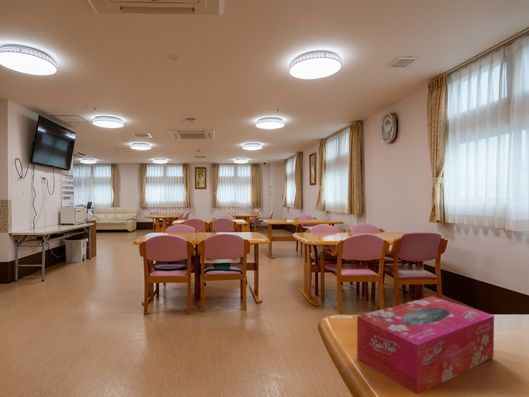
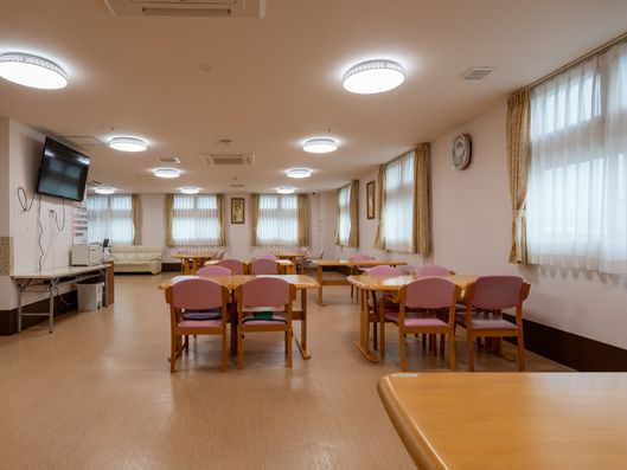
- tissue box [356,295,495,395]
